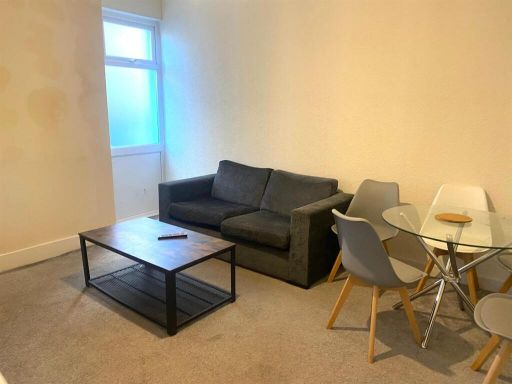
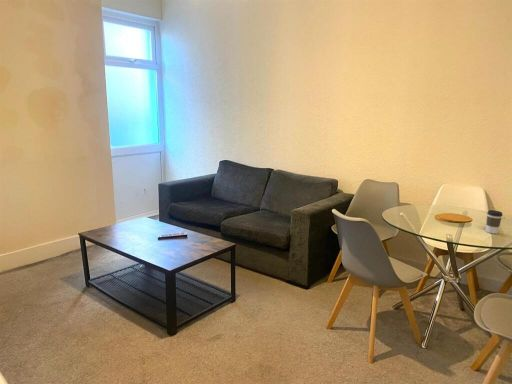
+ coffee cup [485,209,504,235]
